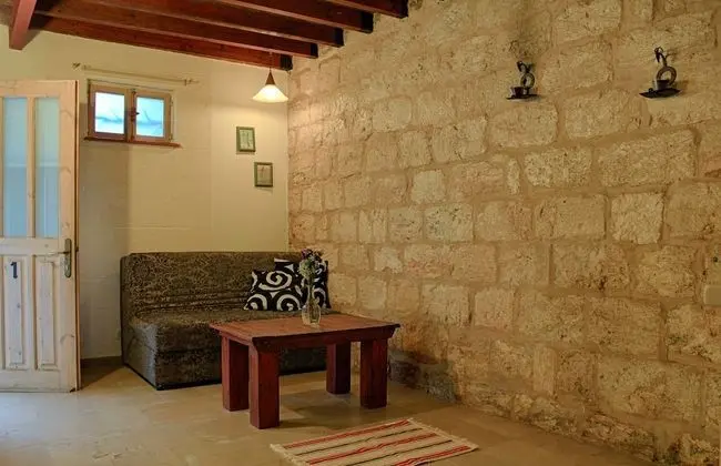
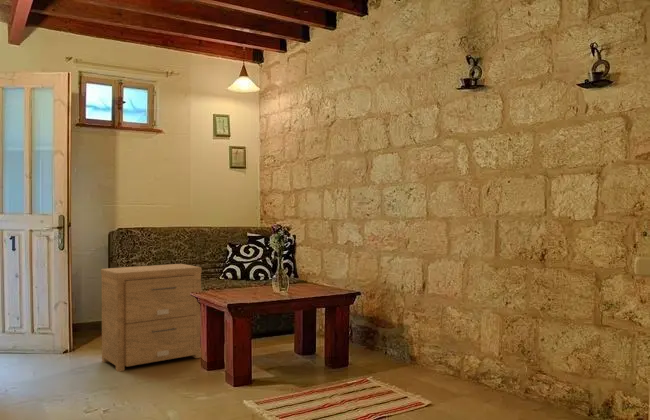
+ side table [100,263,203,372]
